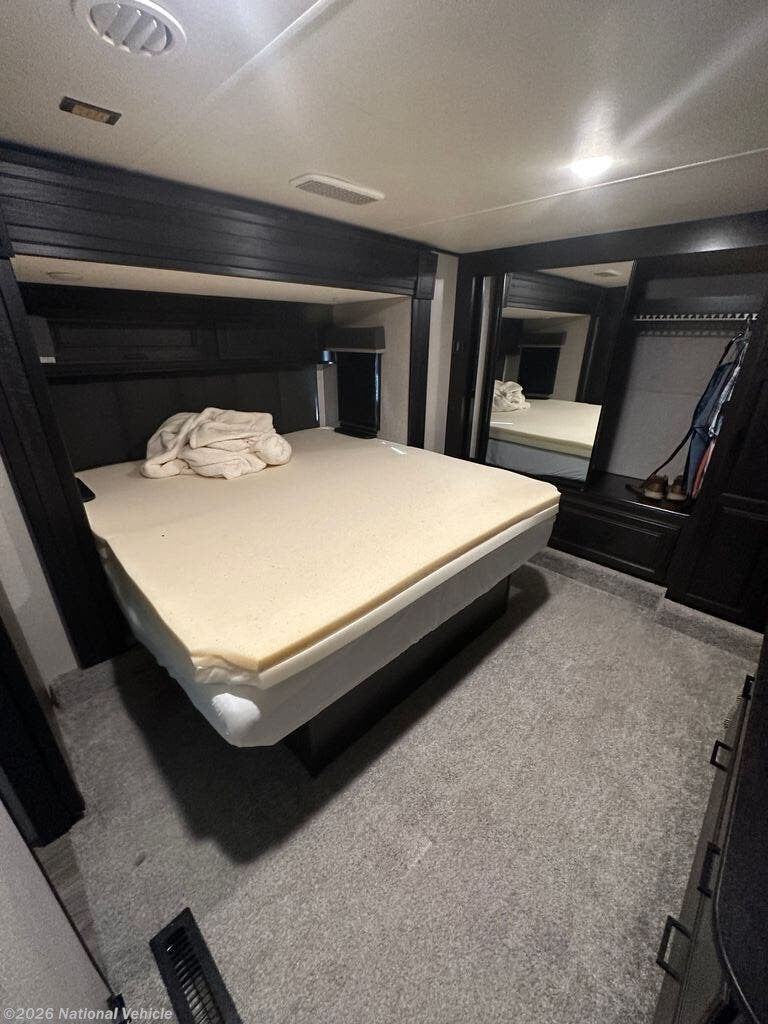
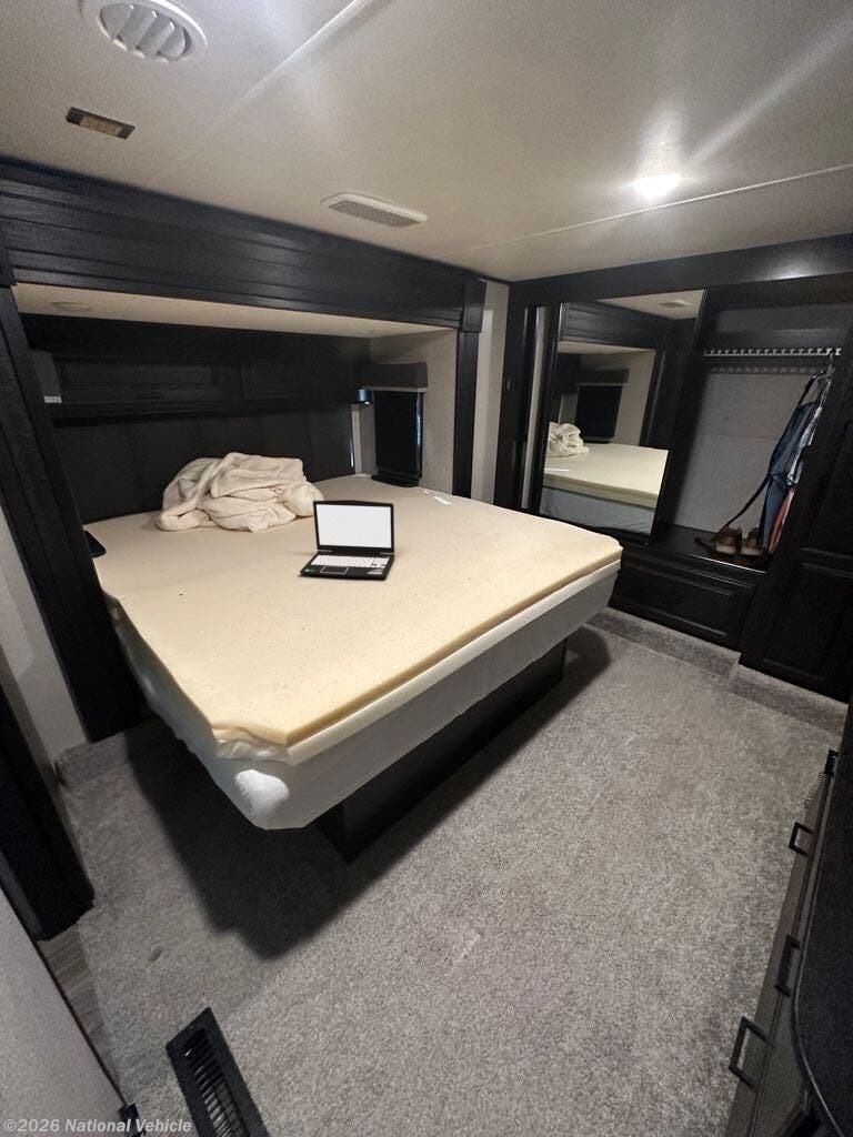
+ laptop [299,499,395,580]
